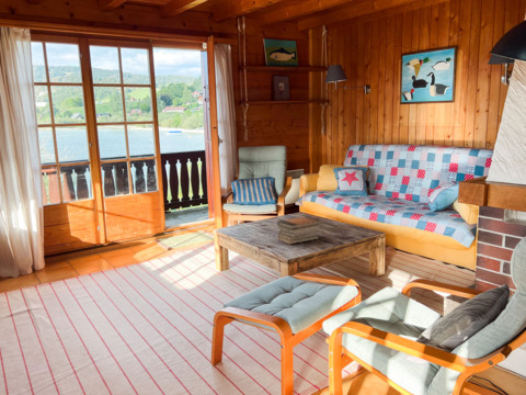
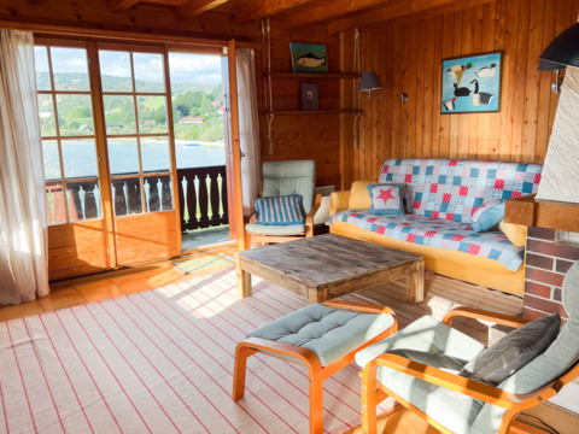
- book stack [276,215,323,246]
